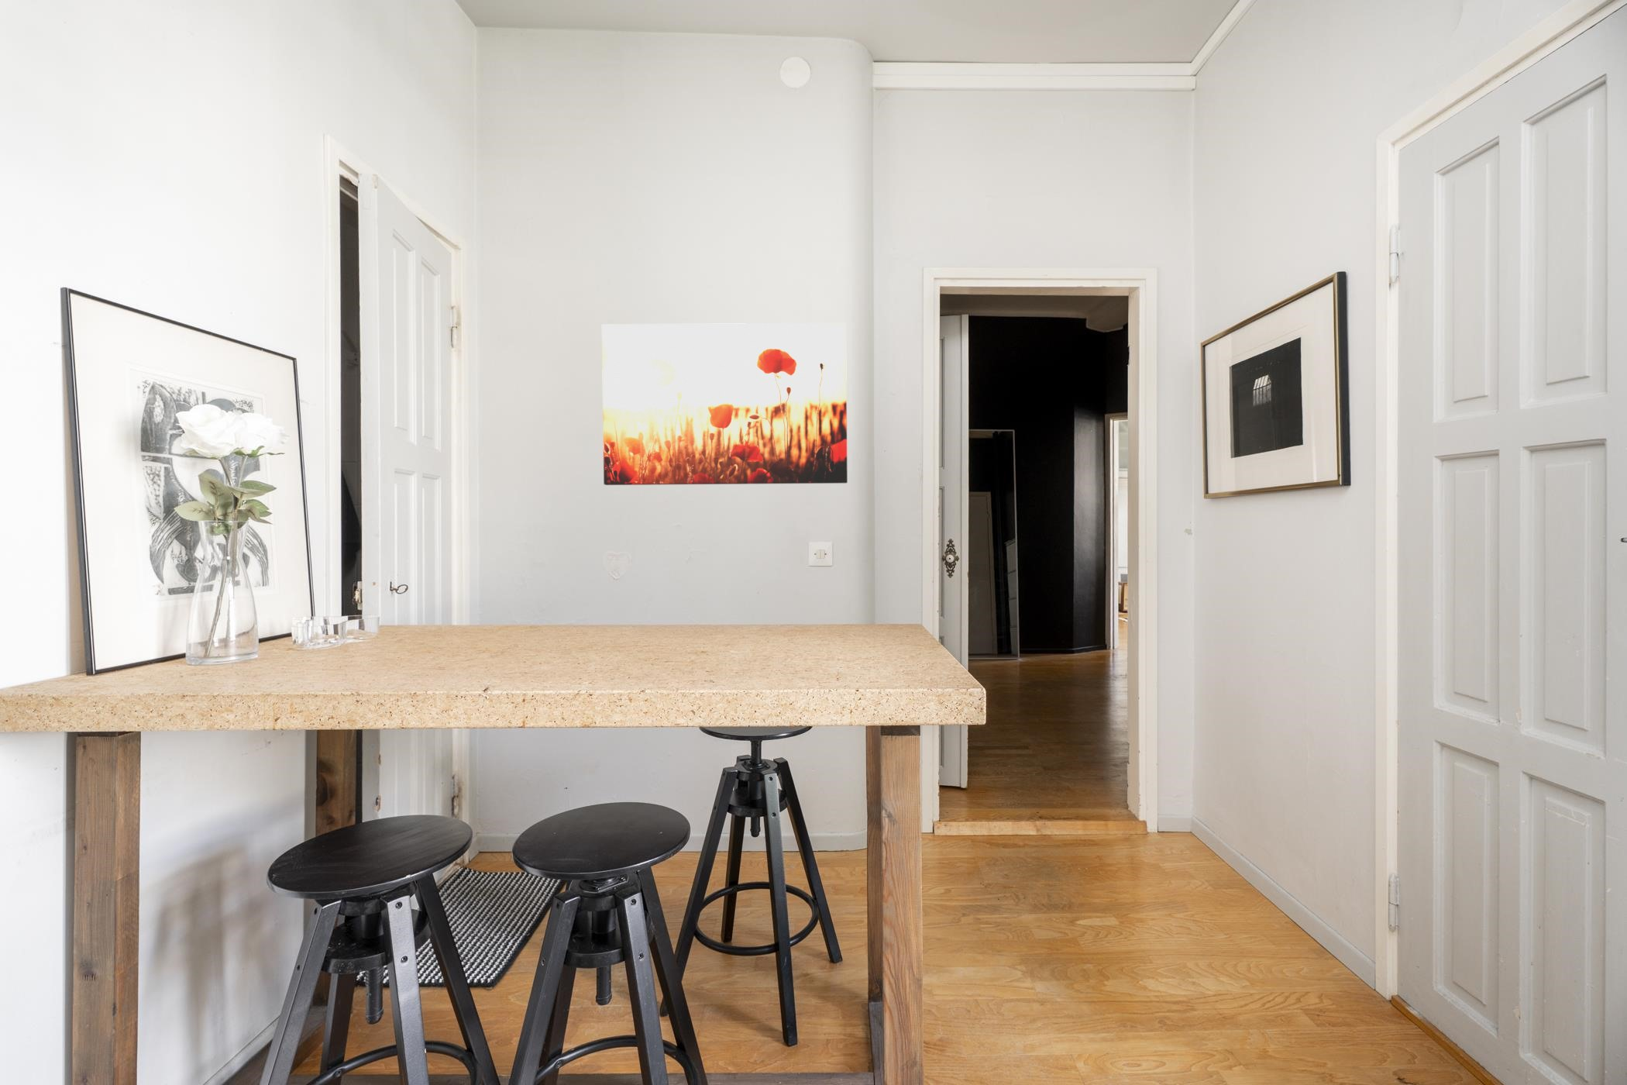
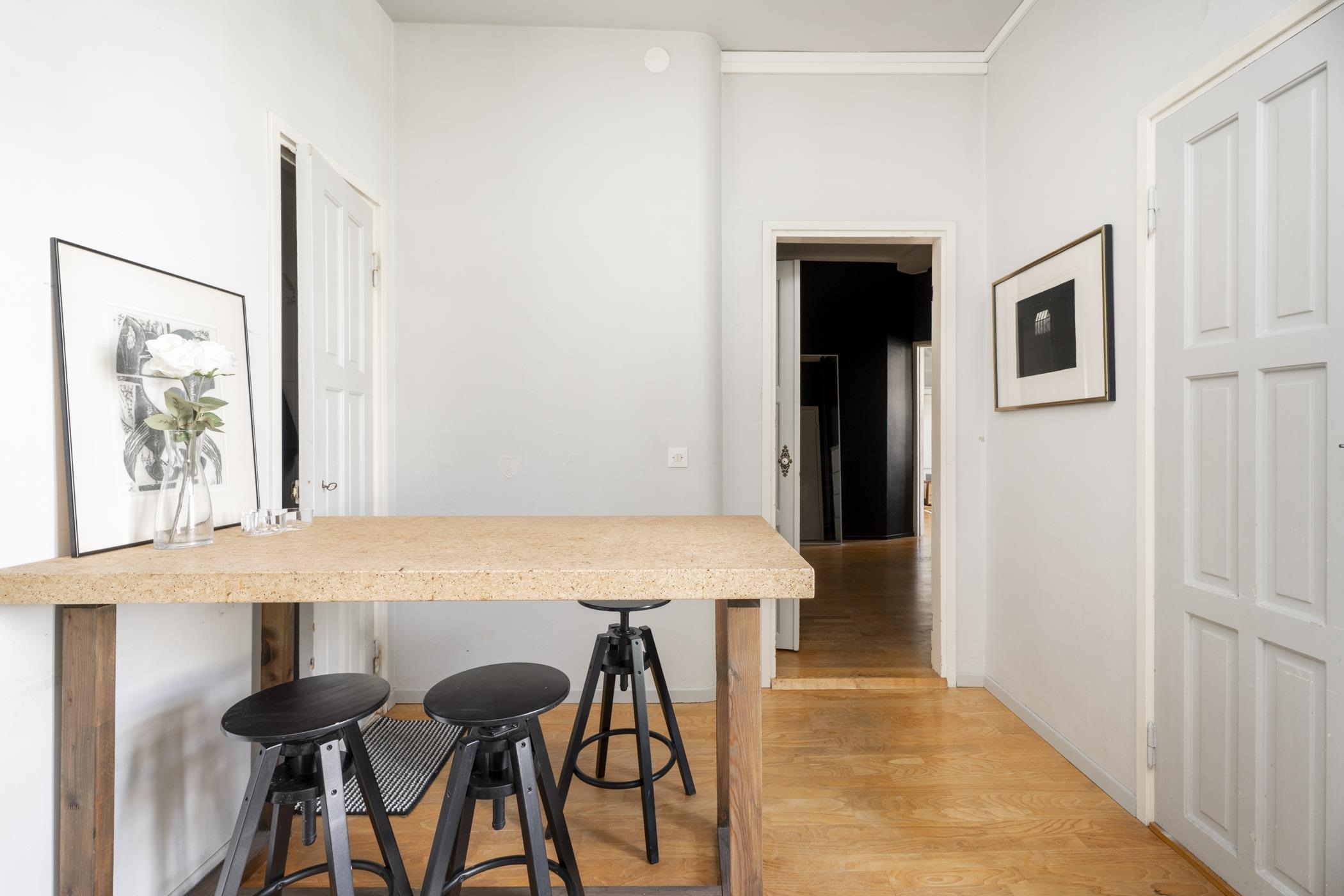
- wall art [602,322,849,486]
